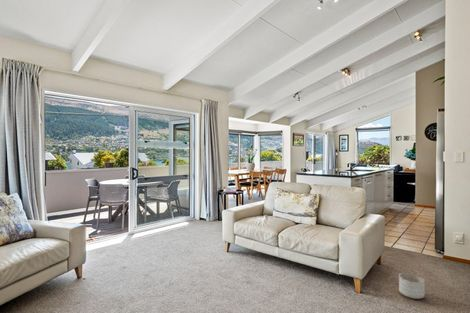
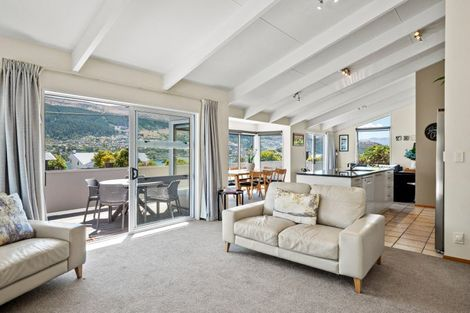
- planter [398,272,426,300]
